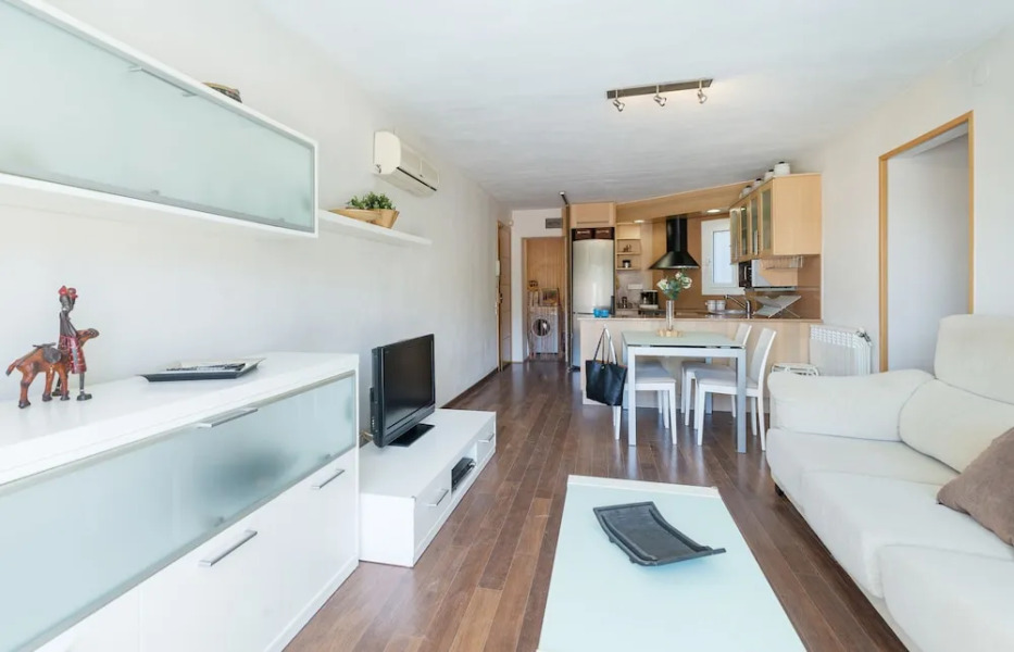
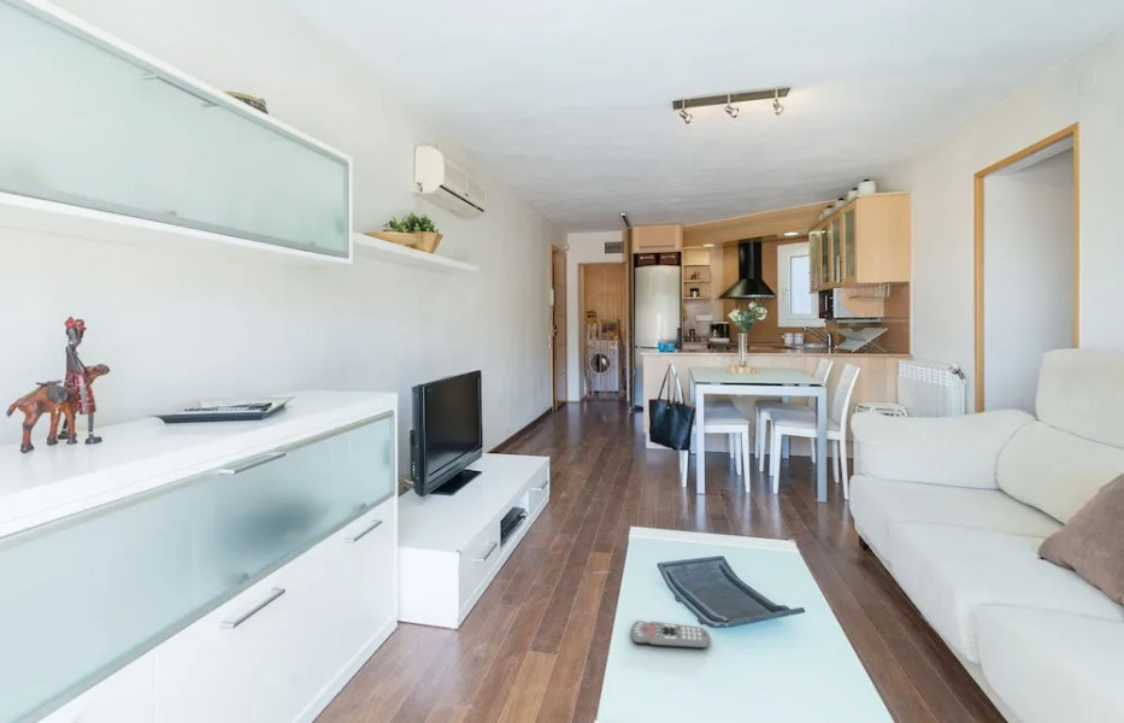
+ remote control [630,619,712,649]
